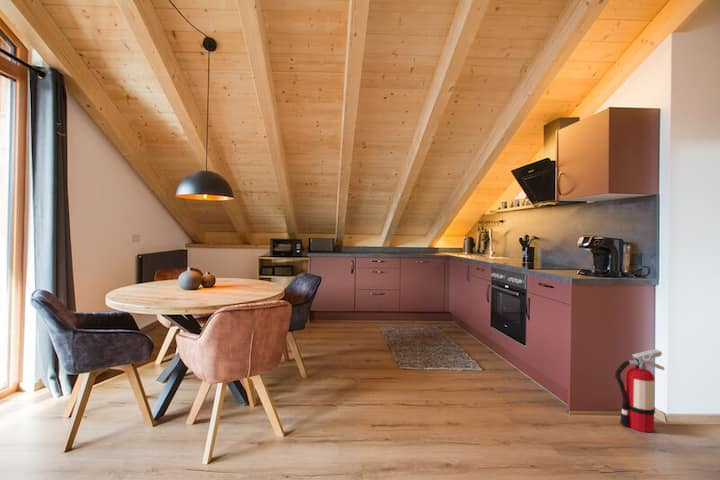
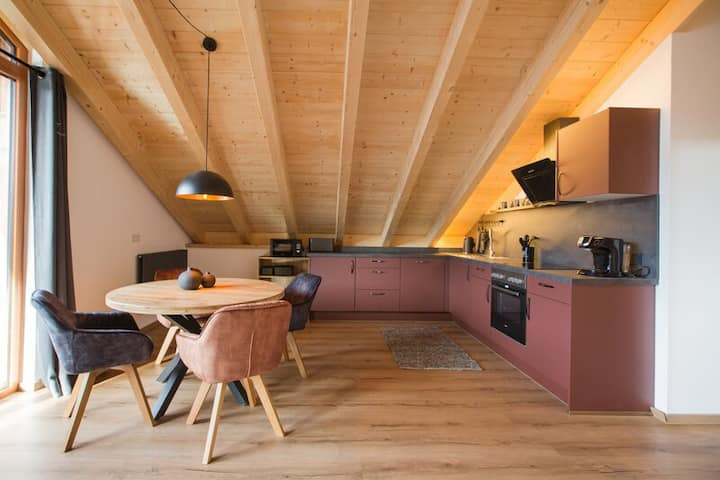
- fire extinguisher [614,348,665,433]
